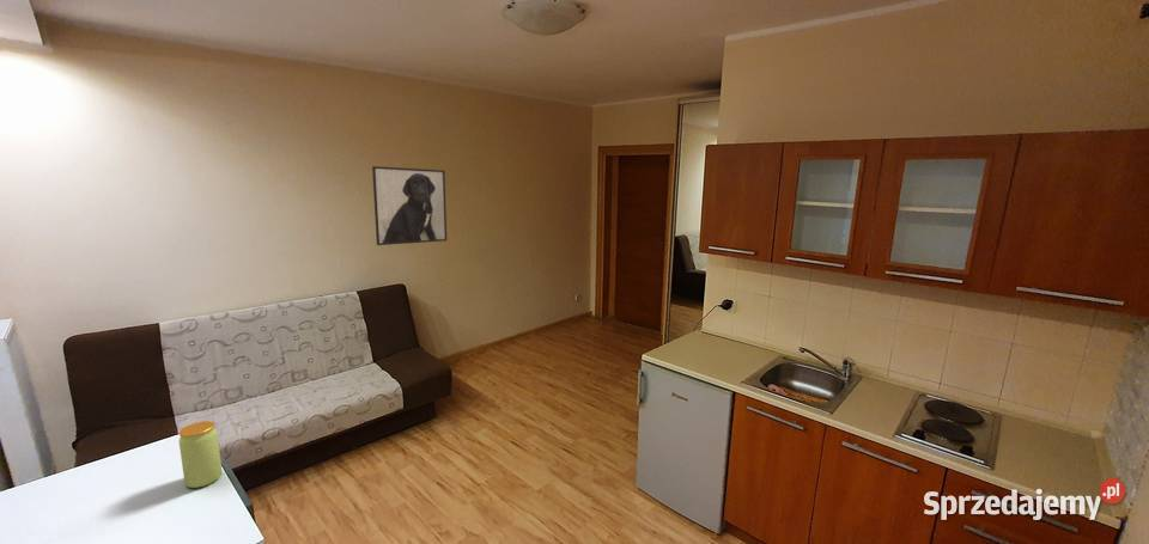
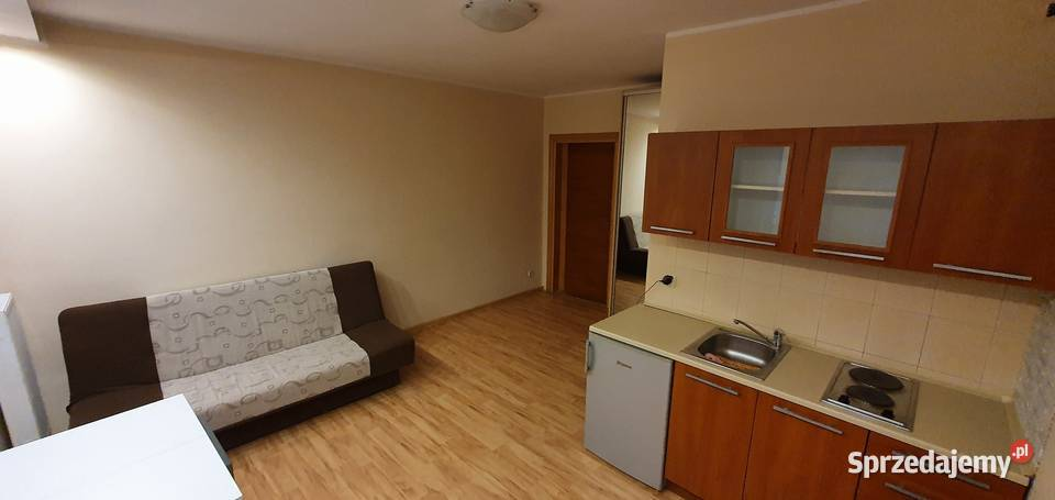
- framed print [371,165,448,246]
- jar [178,420,224,489]
